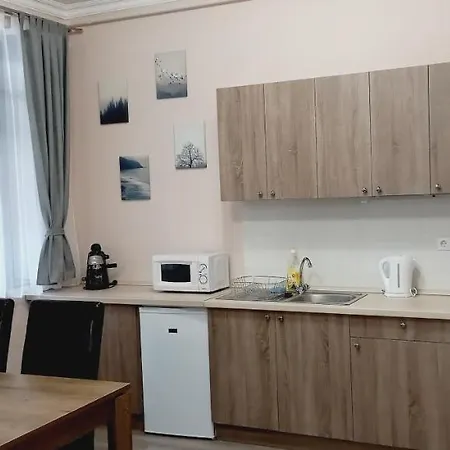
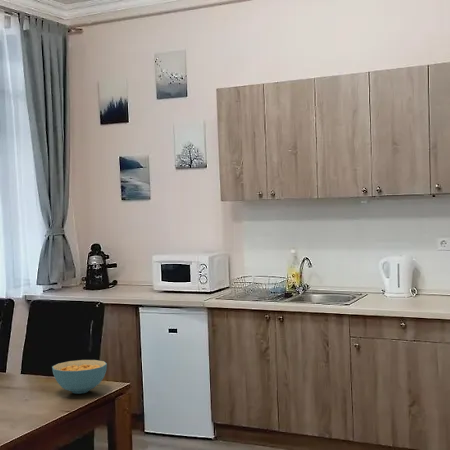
+ cereal bowl [51,359,108,395]
